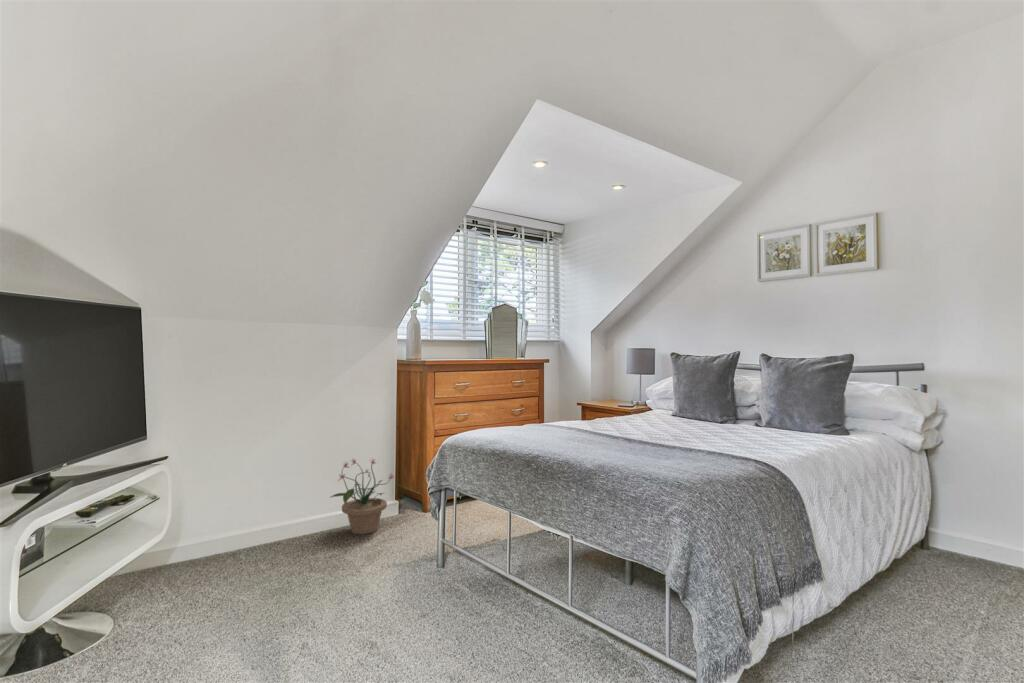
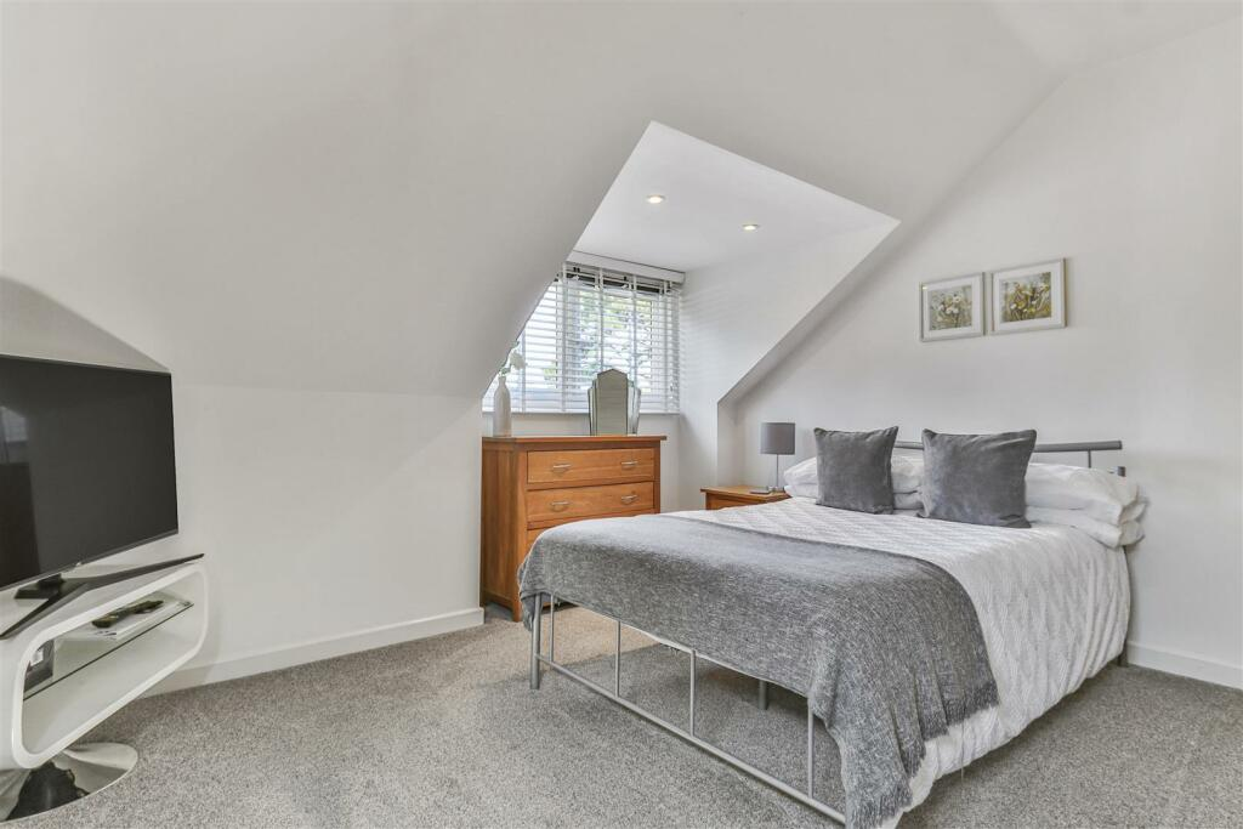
- potted plant [330,457,395,535]
